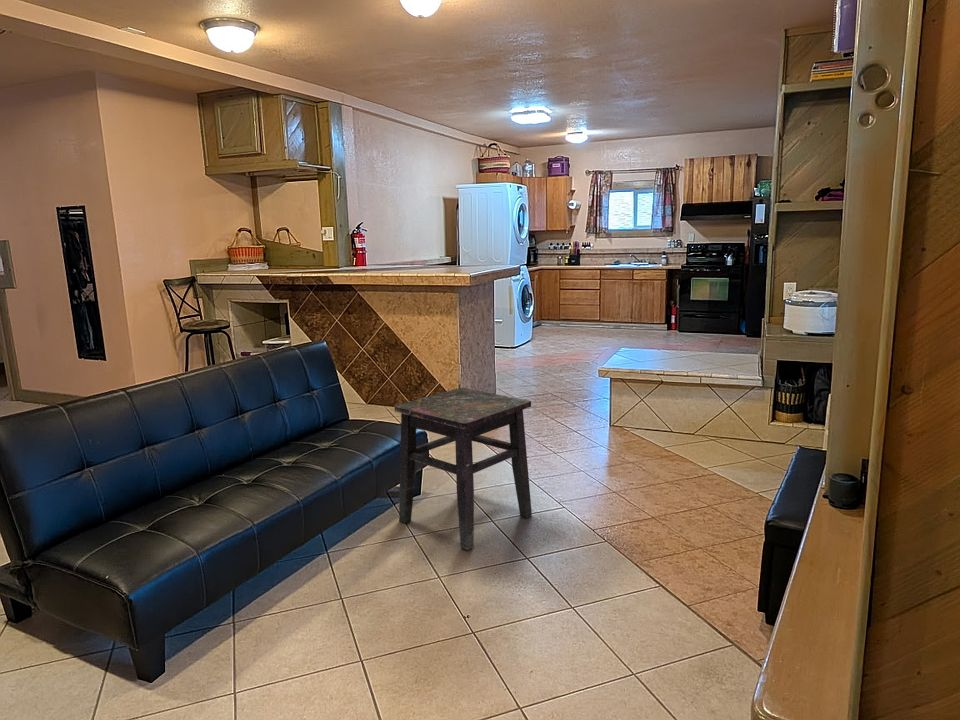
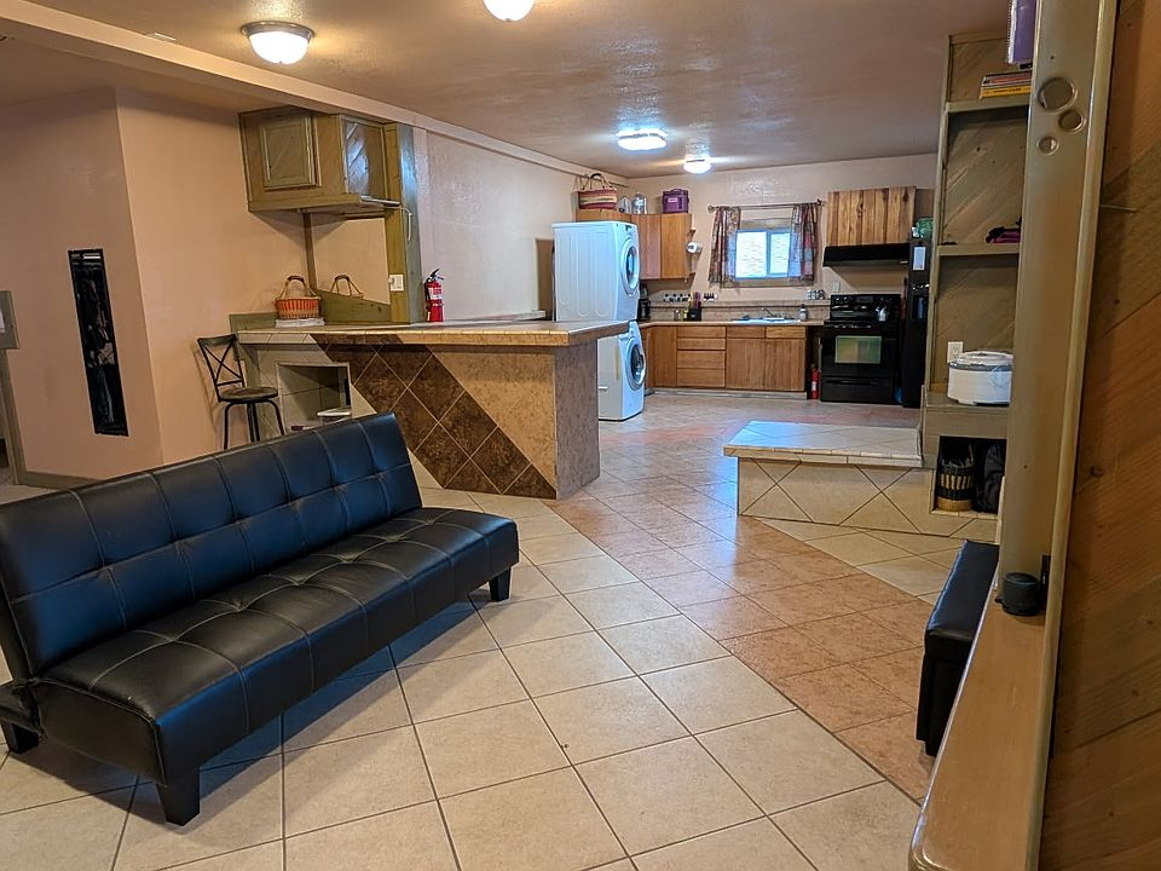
- side table [394,387,533,551]
